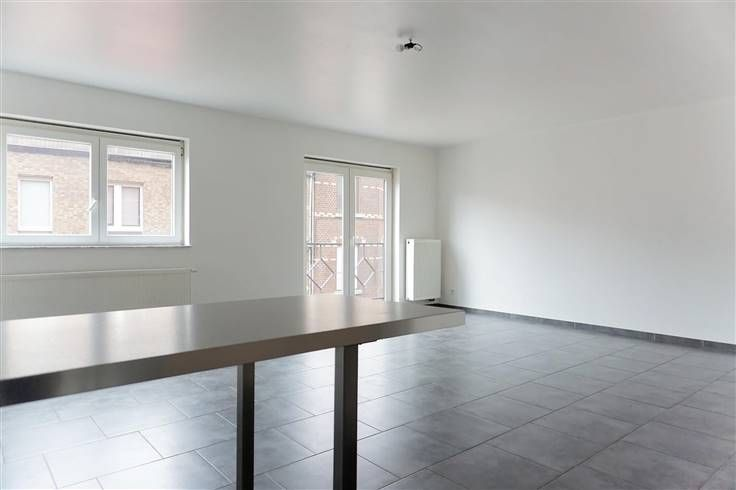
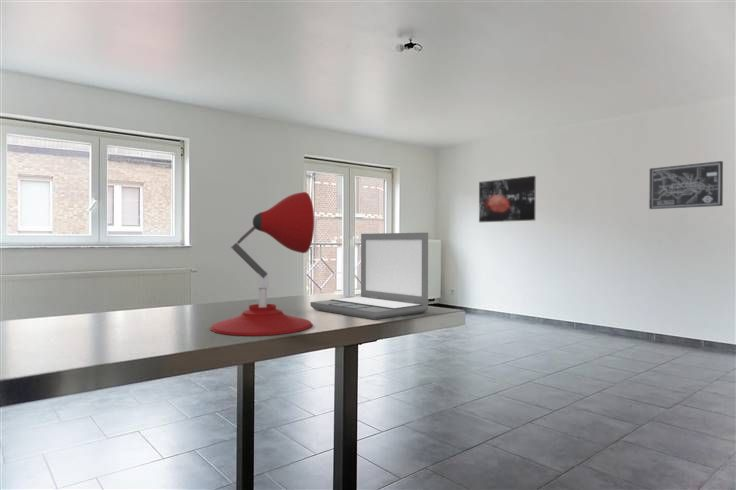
+ wall art [478,175,537,223]
+ desk lamp [209,191,315,336]
+ laptop [310,232,430,321]
+ wall art [648,160,724,210]
